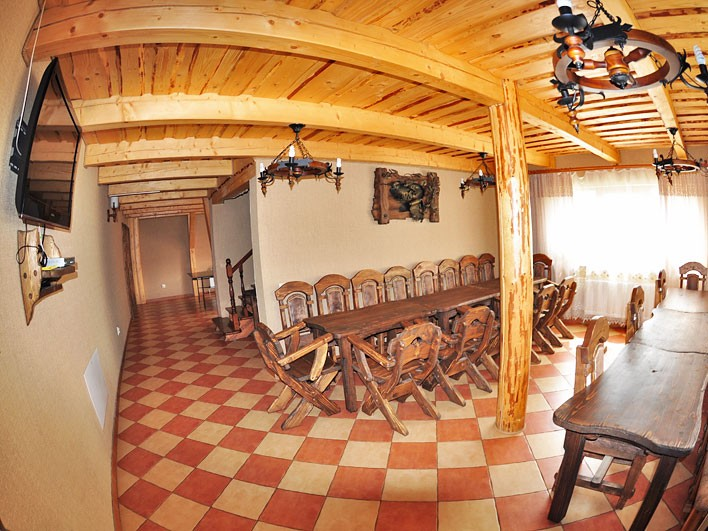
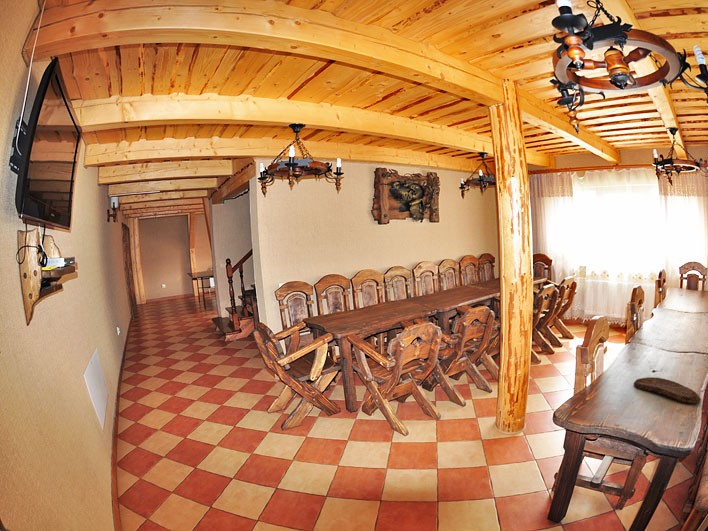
+ bread loaf [633,376,702,404]
